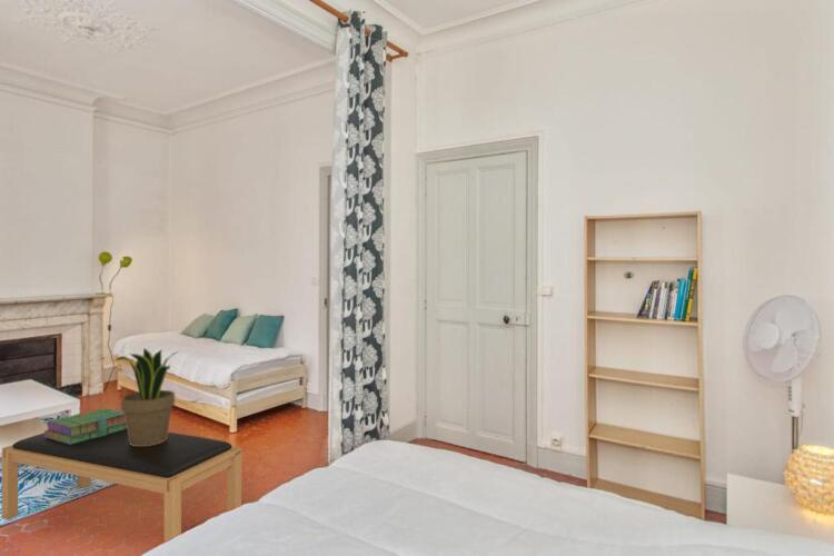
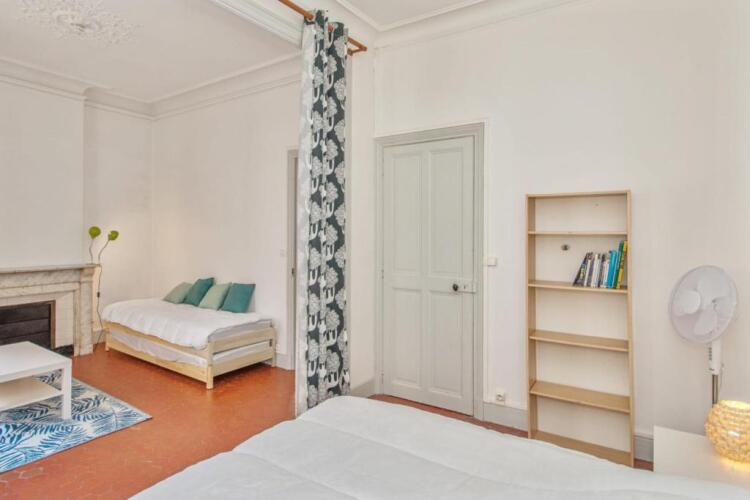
- bench [1,429,242,544]
- stack of books [43,407,128,445]
- potted plant [113,346,180,446]
